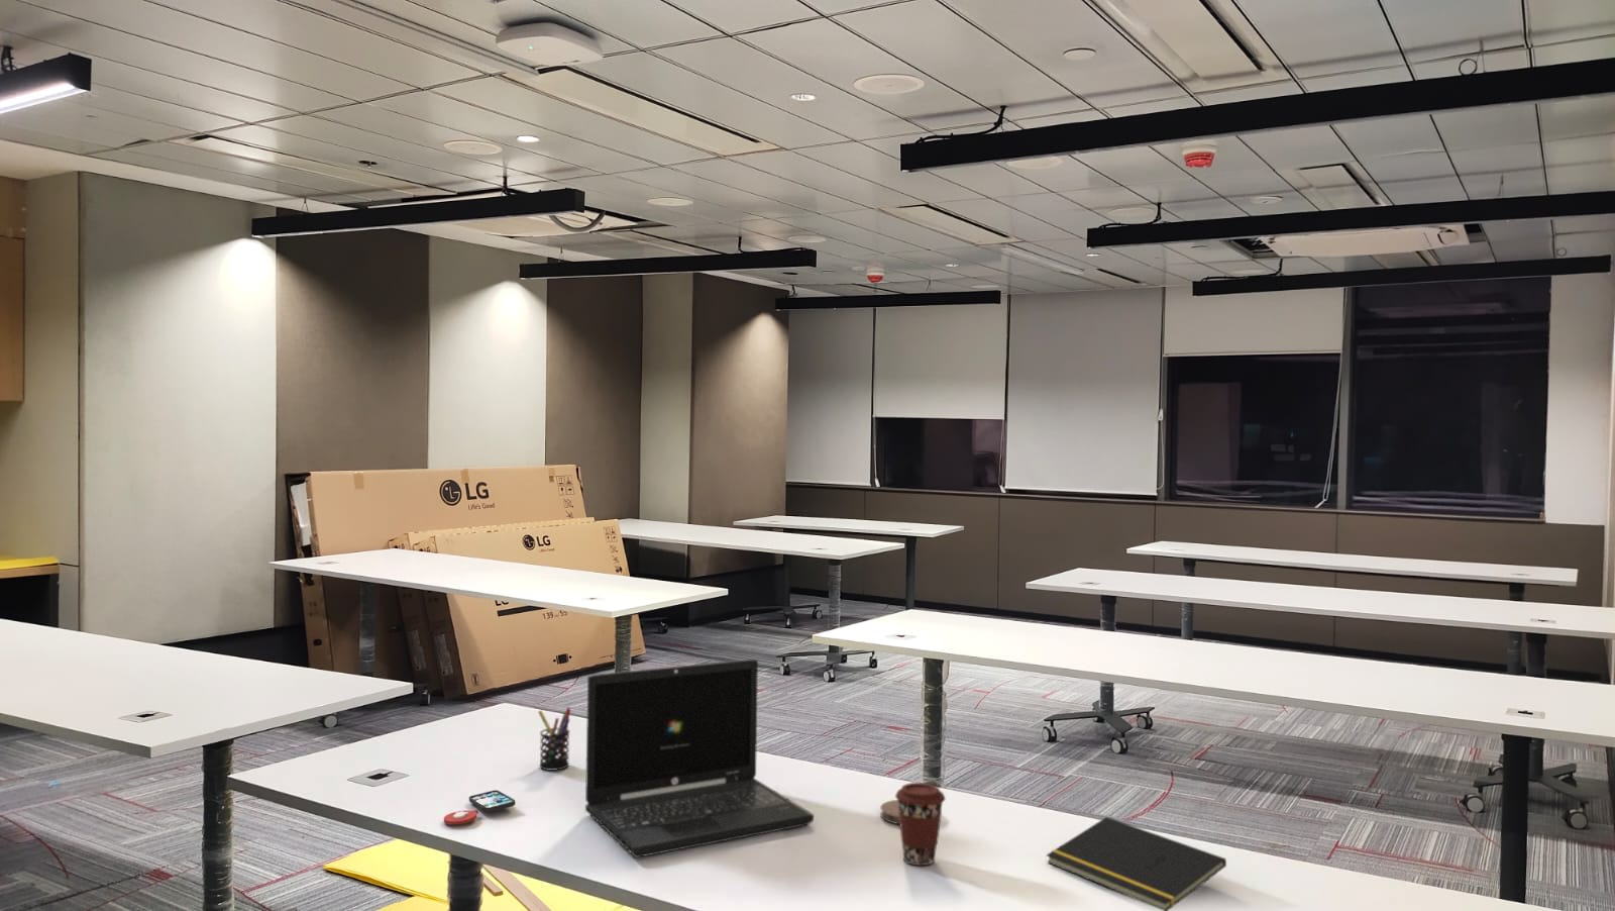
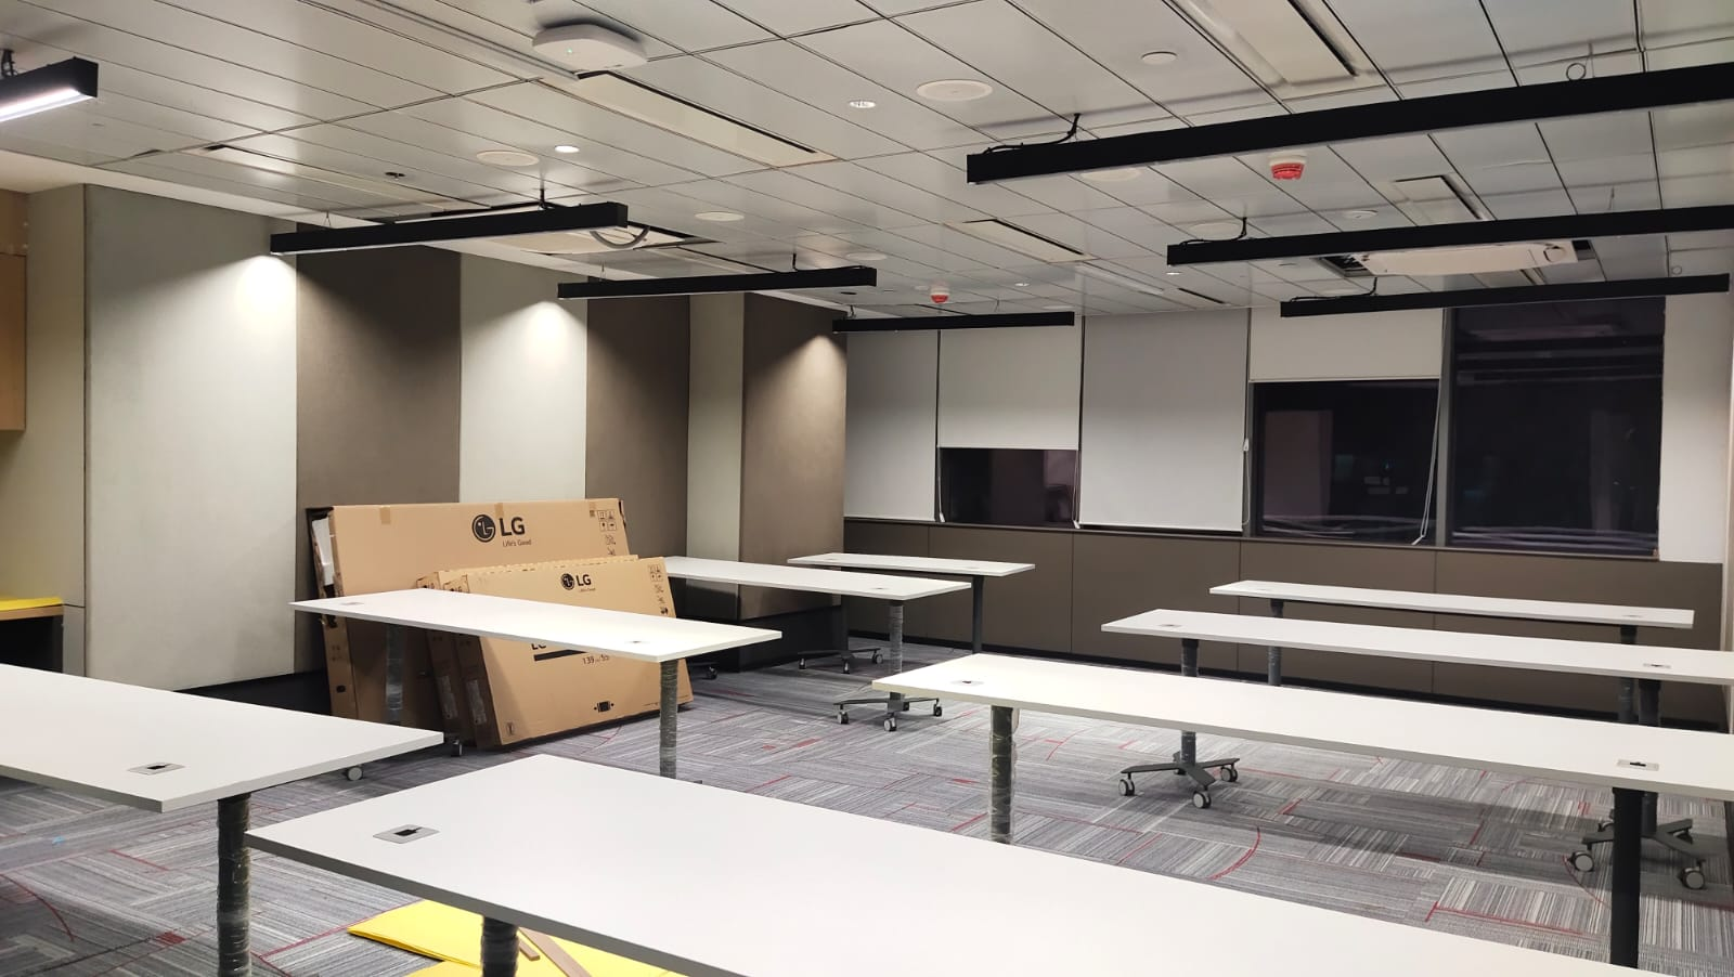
- pen holder [537,707,571,771]
- smartphone [443,789,516,826]
- notepad [1046,816,1228,911]
- coffee cup [894,781,947,867]
- coaster [880,799,901,826]
- laptop [585,658,814,859]
